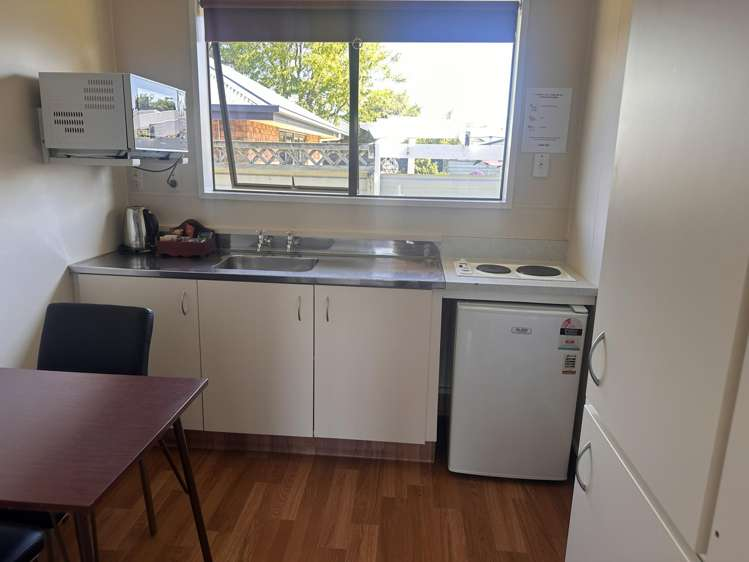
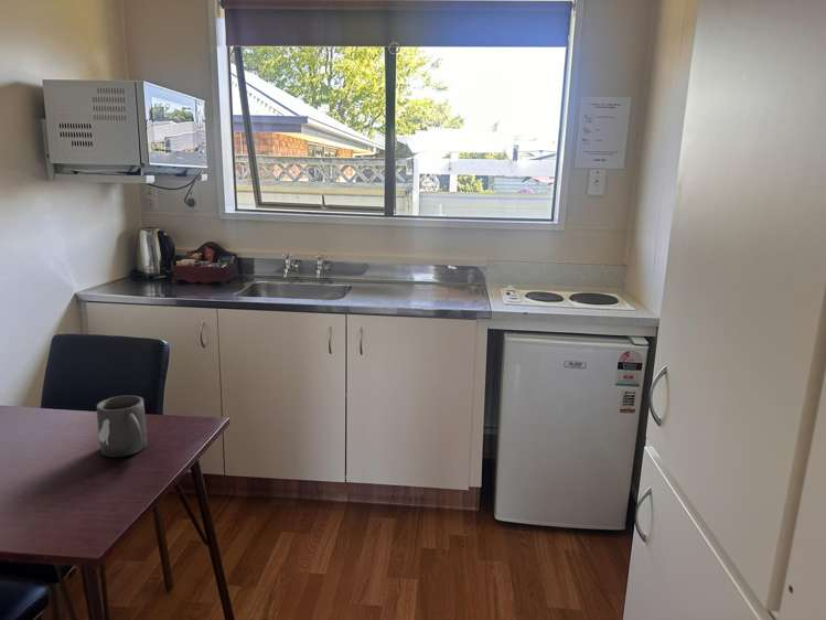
+ mug [96,394,148,458]
